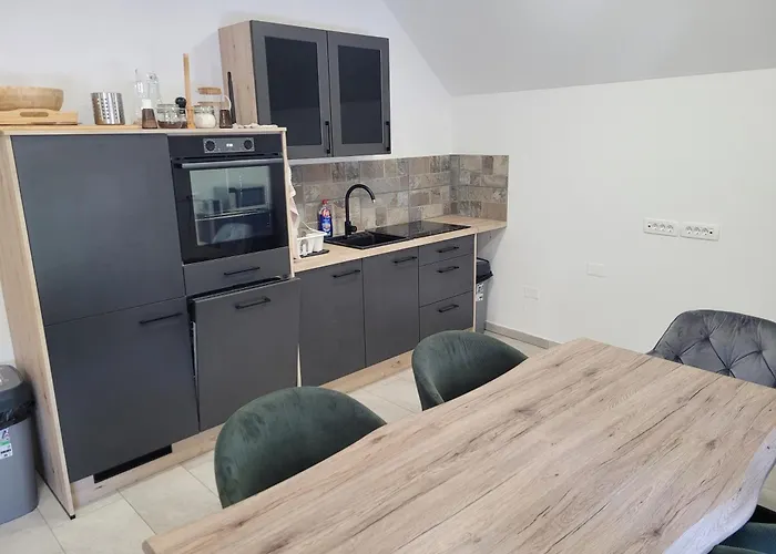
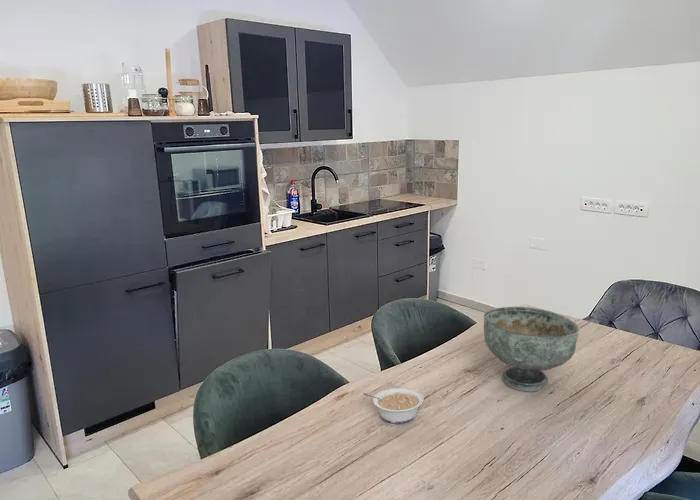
+ decorative bowl [483,306,581,392]
+ legume [362,386,425,425]
